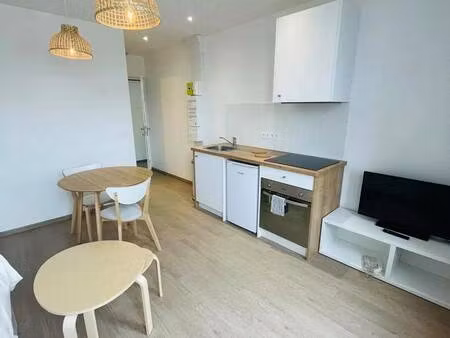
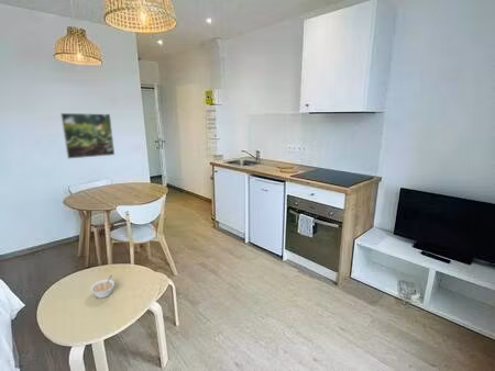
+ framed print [59,112,116,160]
+ legume [89,274,116,300]
